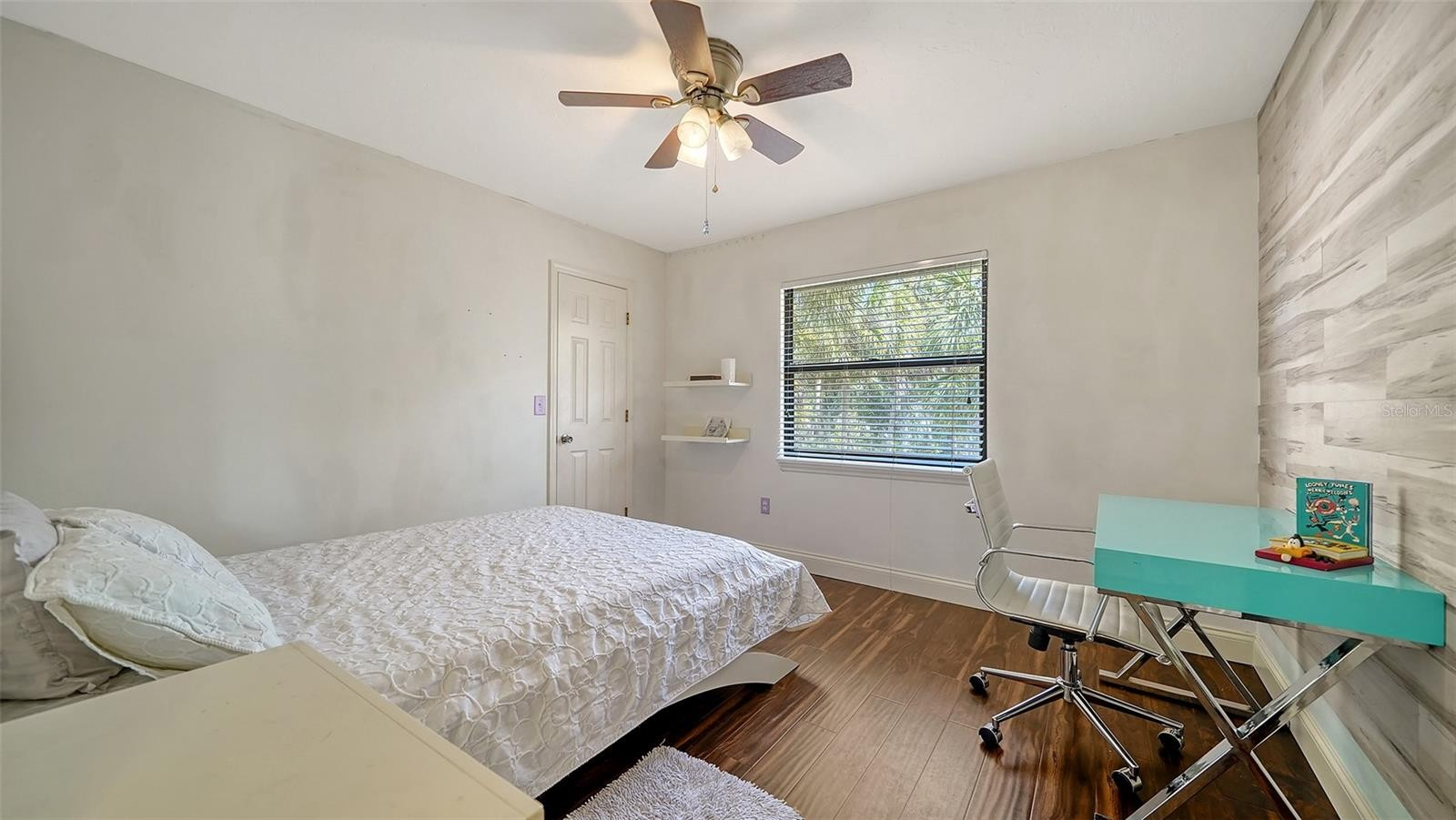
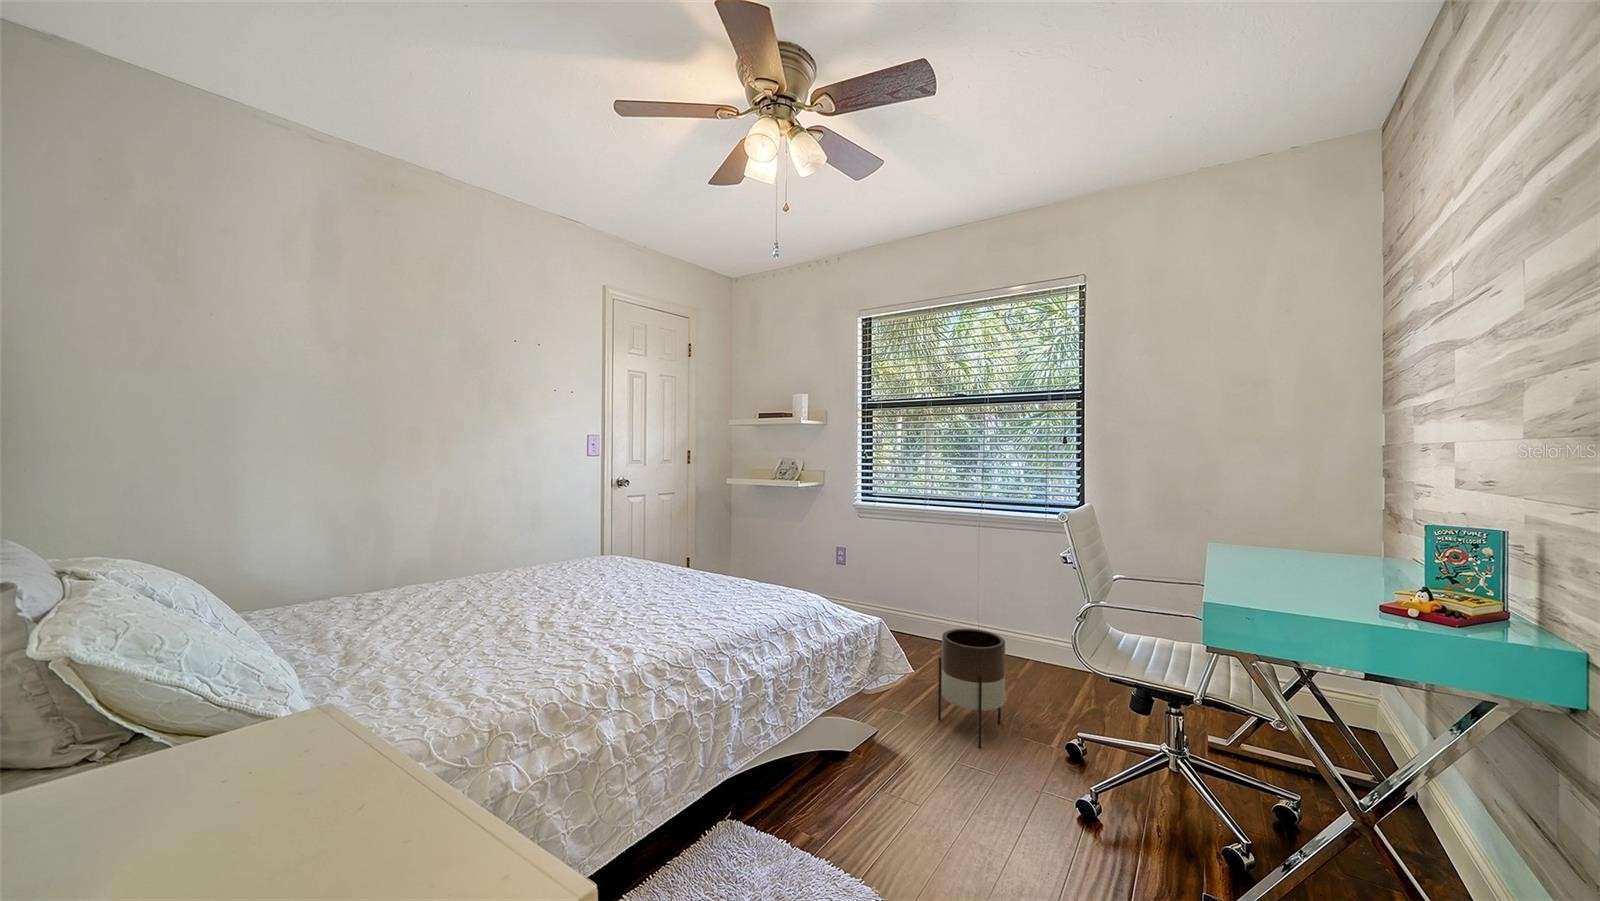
+ planter [937,629,1005,749]
